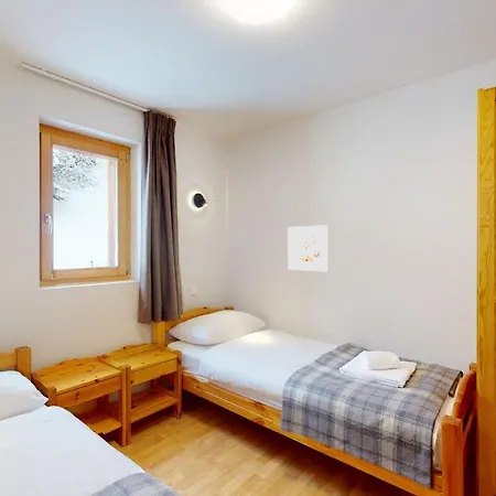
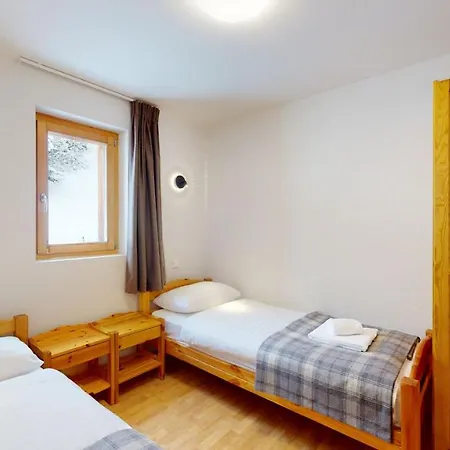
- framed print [287,224,328,272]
